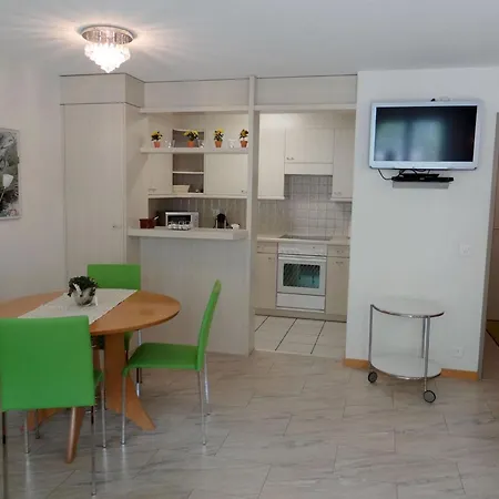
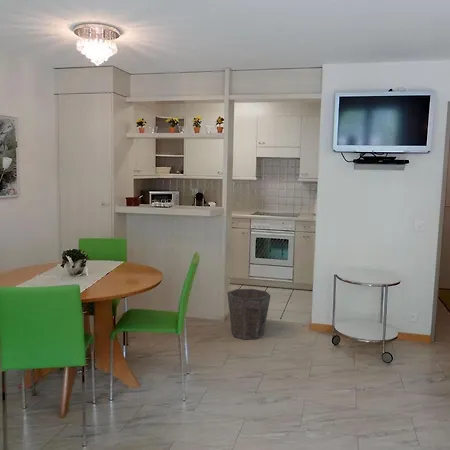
+ waste bin [226,288,272,340]
